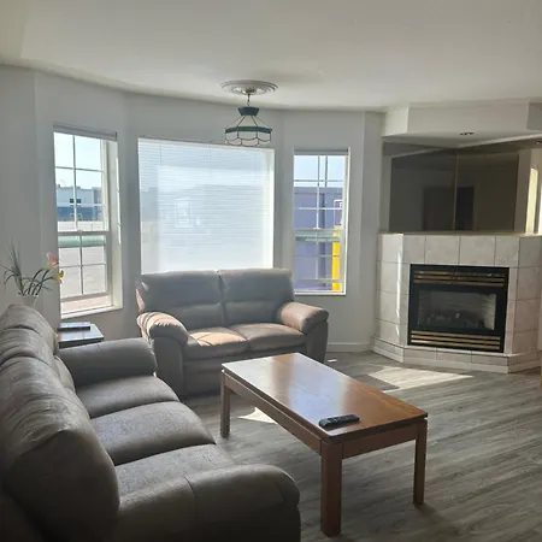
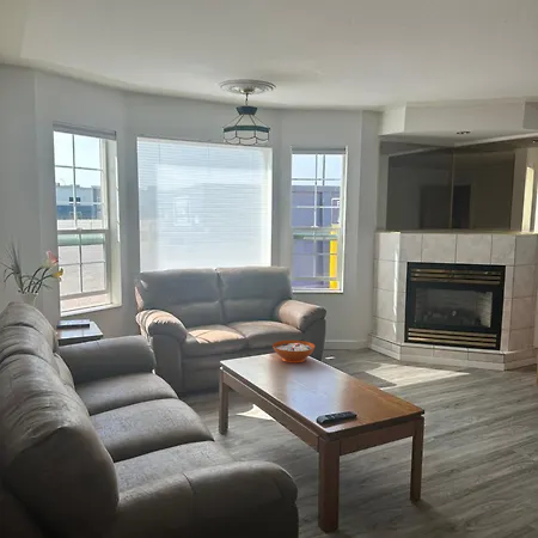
+ decorative bowl [271,340,316,363]
